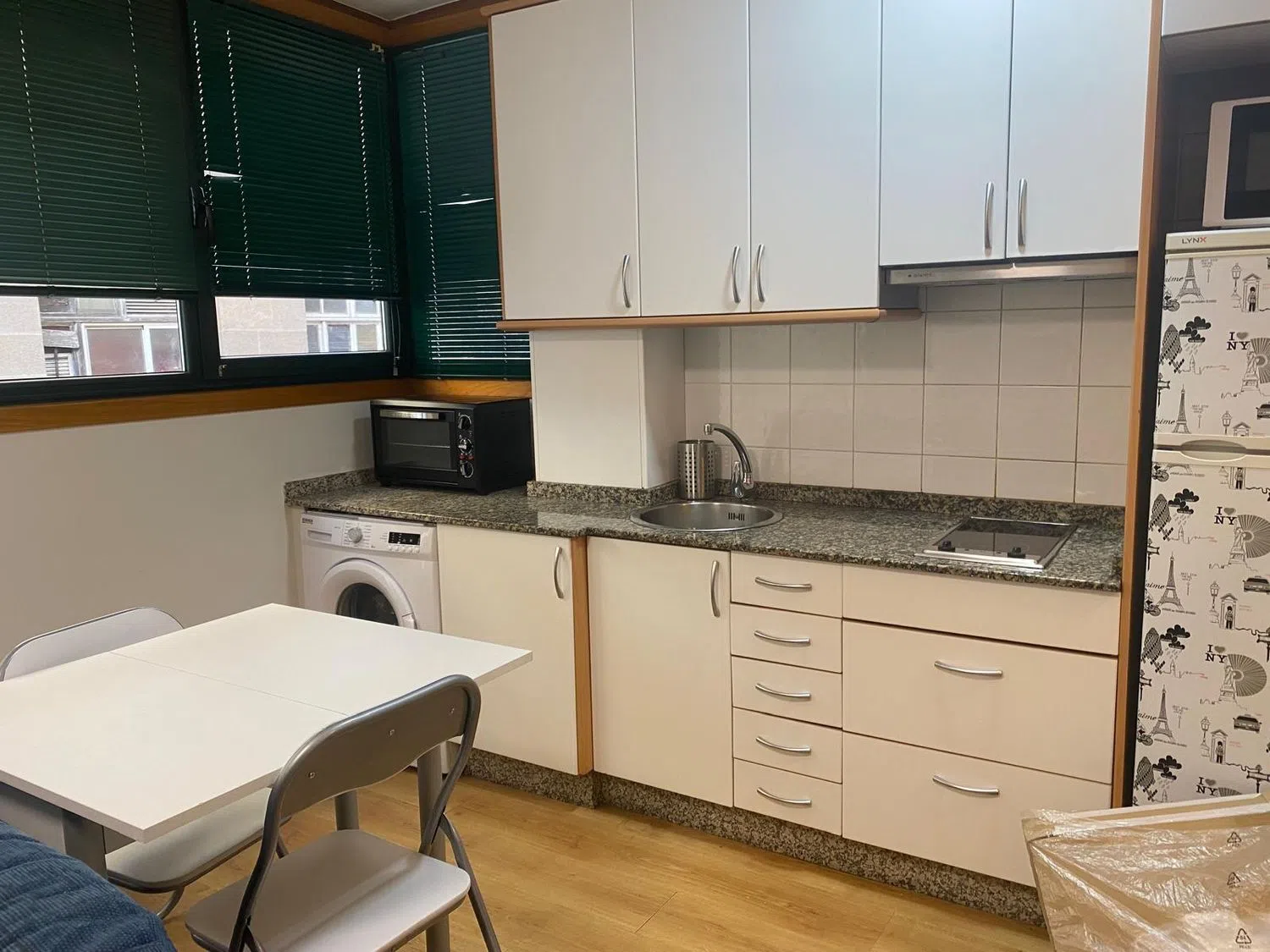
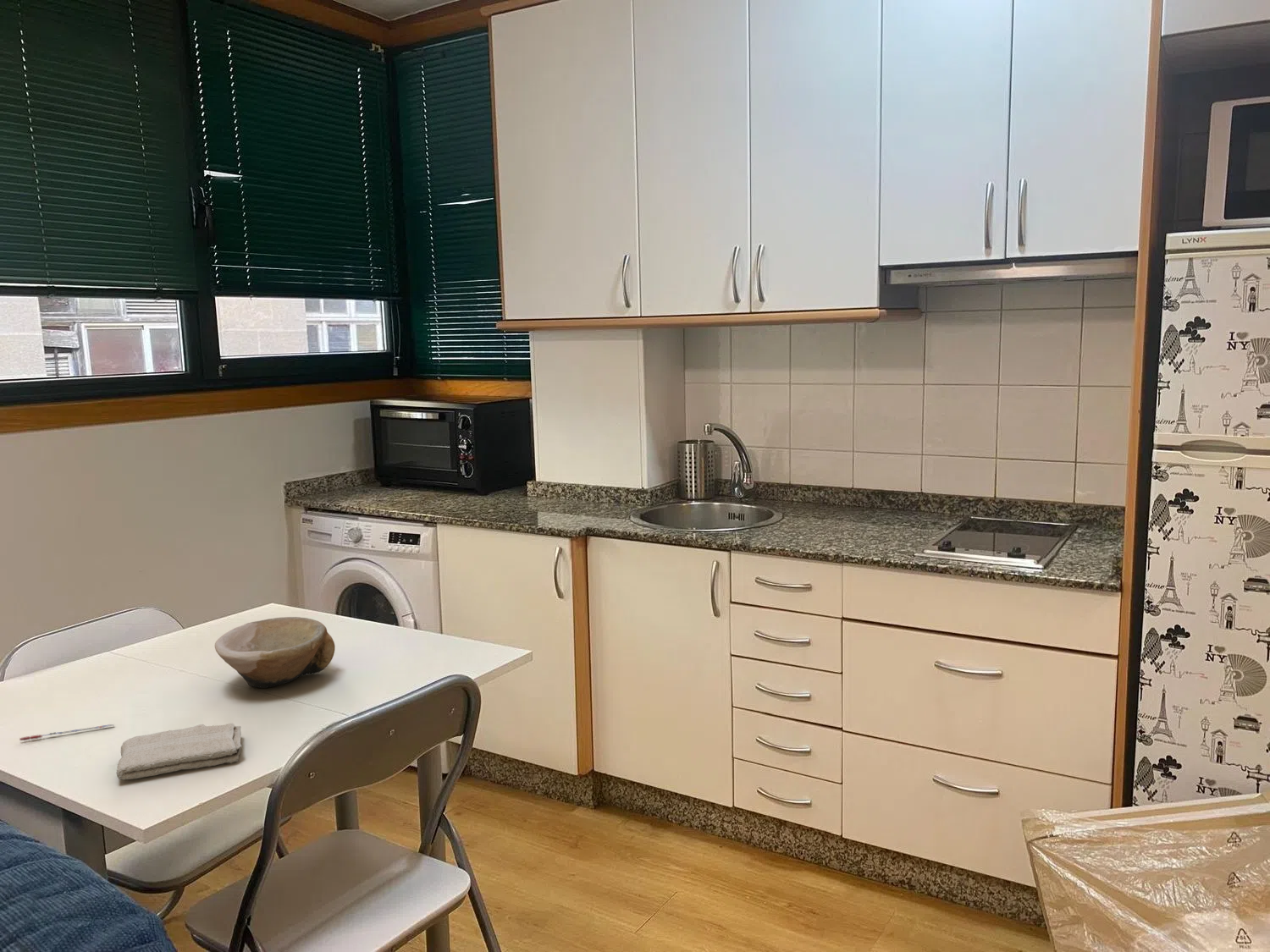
+ washcloth [116,722,243,781]
+ bowl [214,616,336,689]
+ pen [19,724,115,741]
